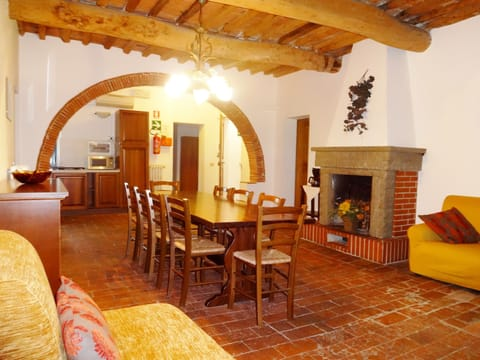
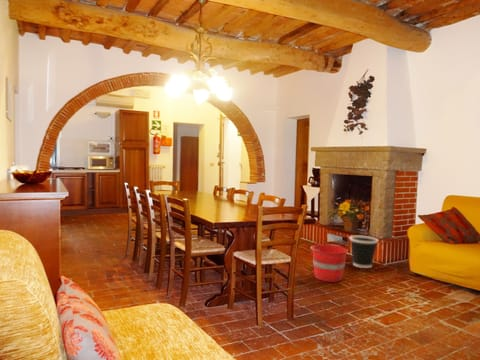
+ wastebasket [348,235,379,269]
+ bucket [309,244,348,283]
